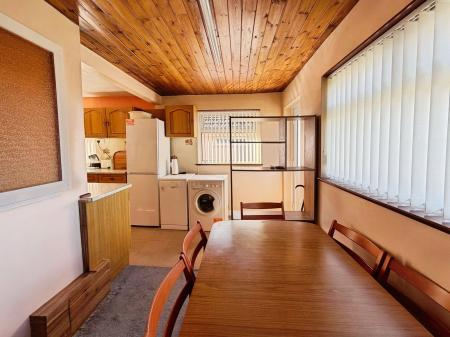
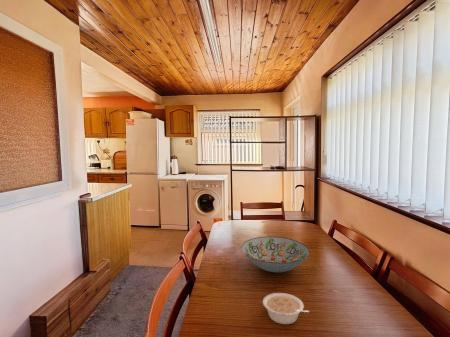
+ legume [262,292,311,325]
+ decorative bowl [241,236,310,273]
